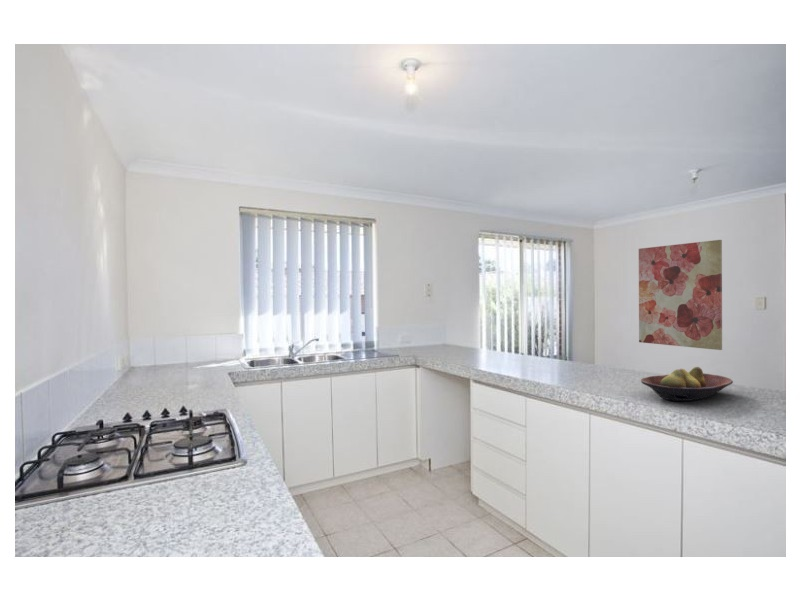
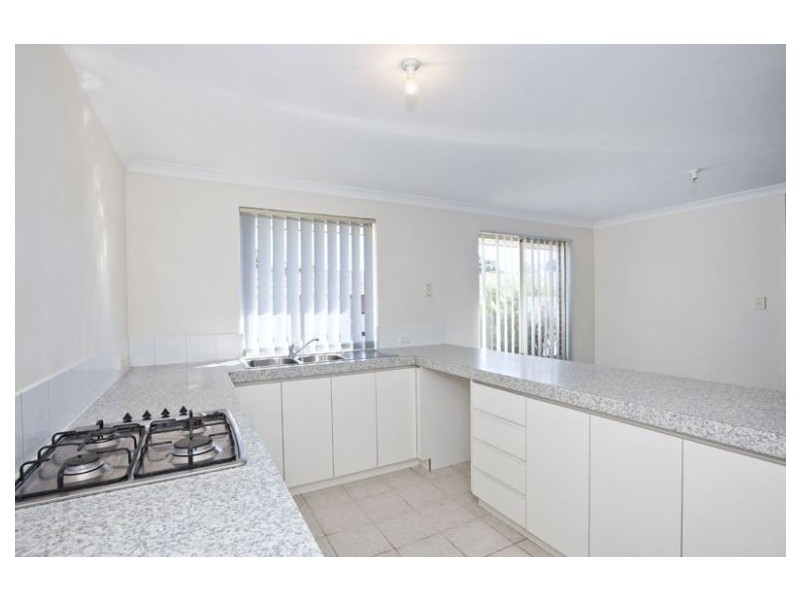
- fruit bowl [640,366,734,402]
- wall art [638,239,723,351]
